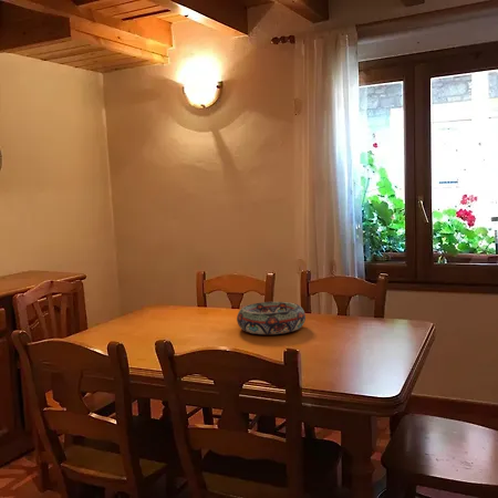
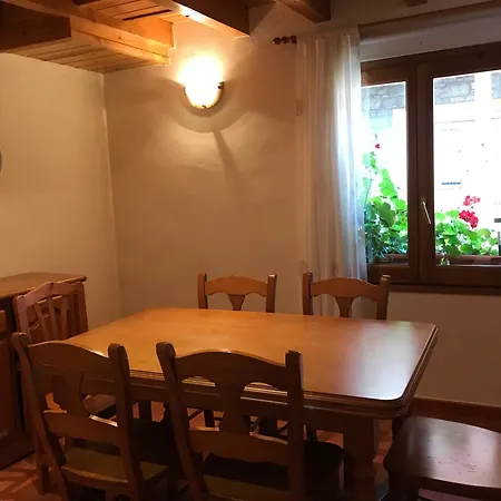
- decorative bowl [236,301,307,335]
